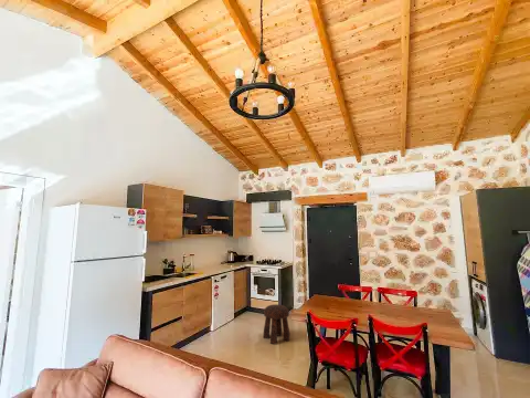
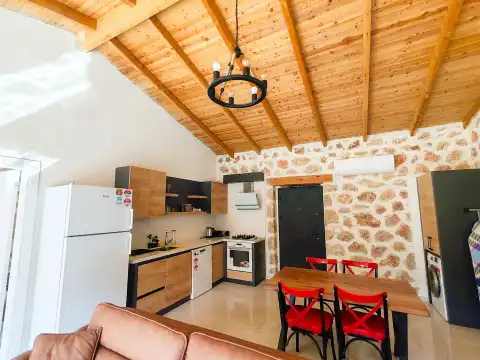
- stool [263,304,292,345]
